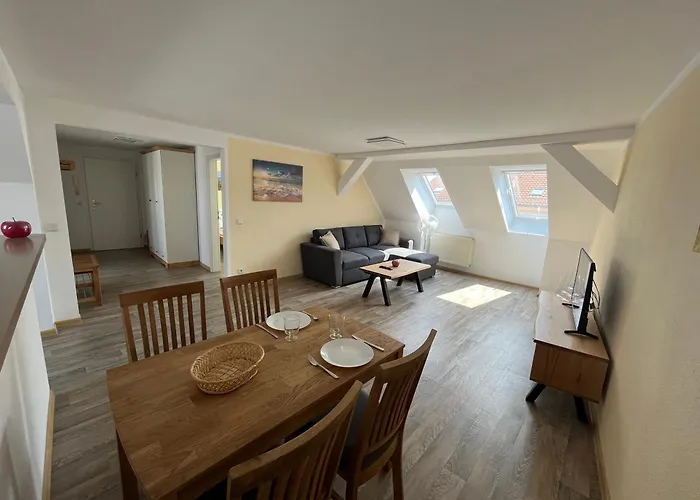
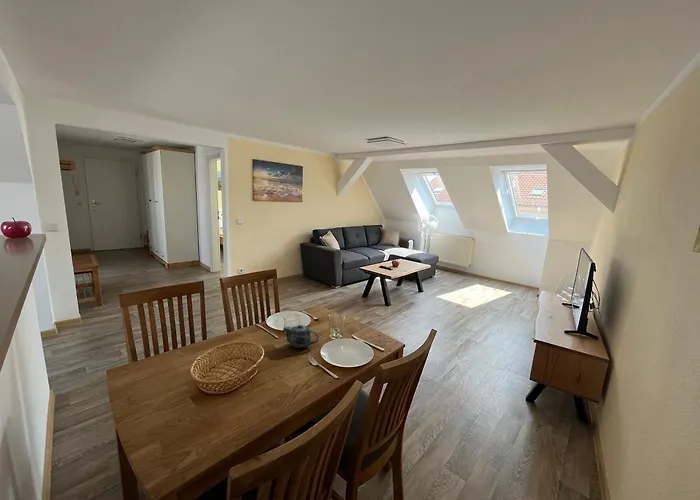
+ chinaware [282,323,320,349]
